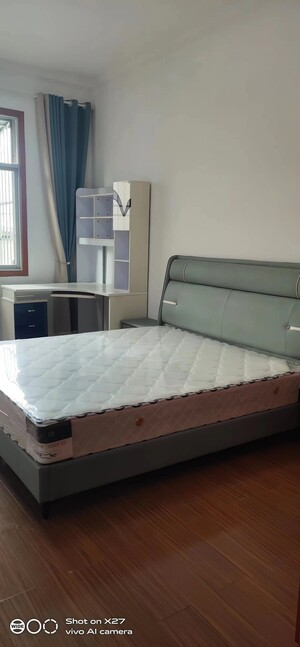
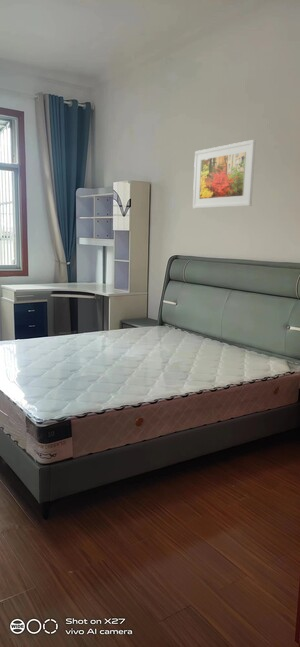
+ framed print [192,139,257,209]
